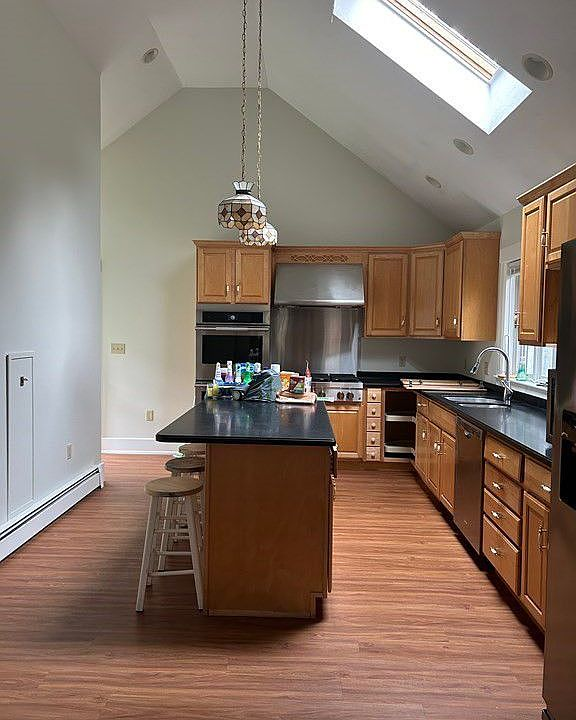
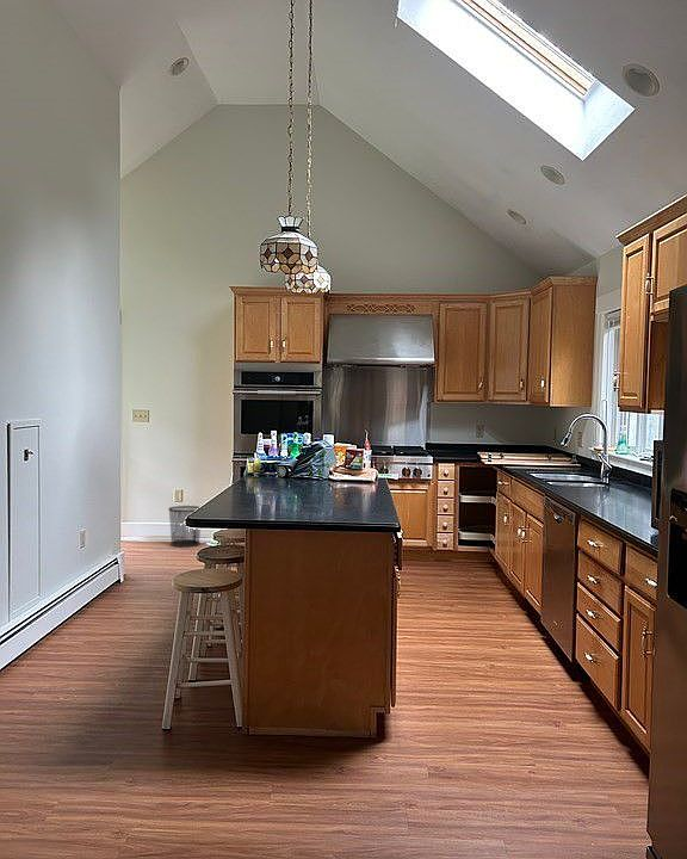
+ waste bin [167,505,202,548]
